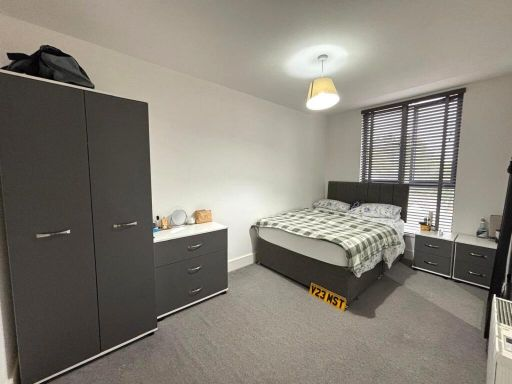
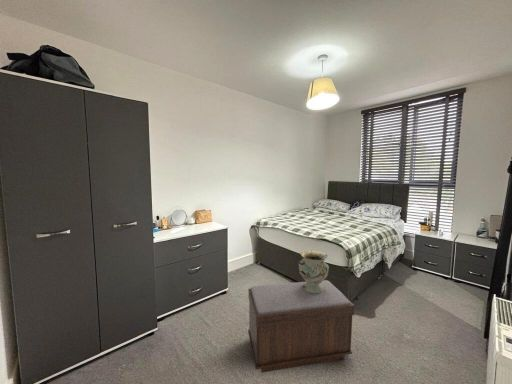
+ bench [247,279,356,373]
+ decorative vase [298,249,330,294]
